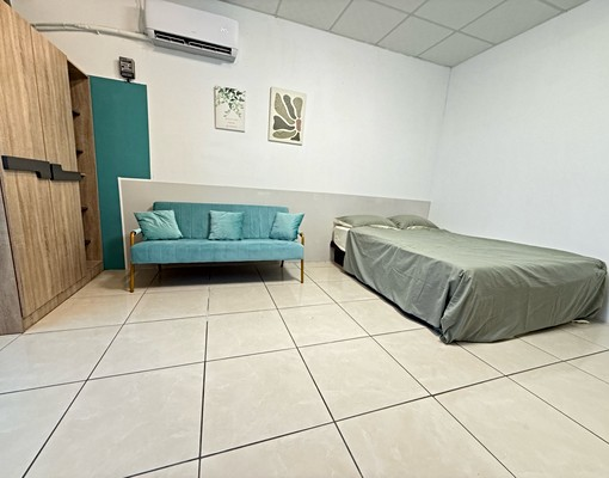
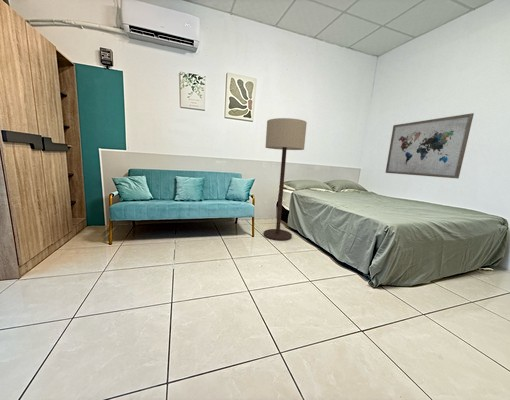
+ floor lamp [263,117,308,242]
+ wall art [384,112,475,180]
